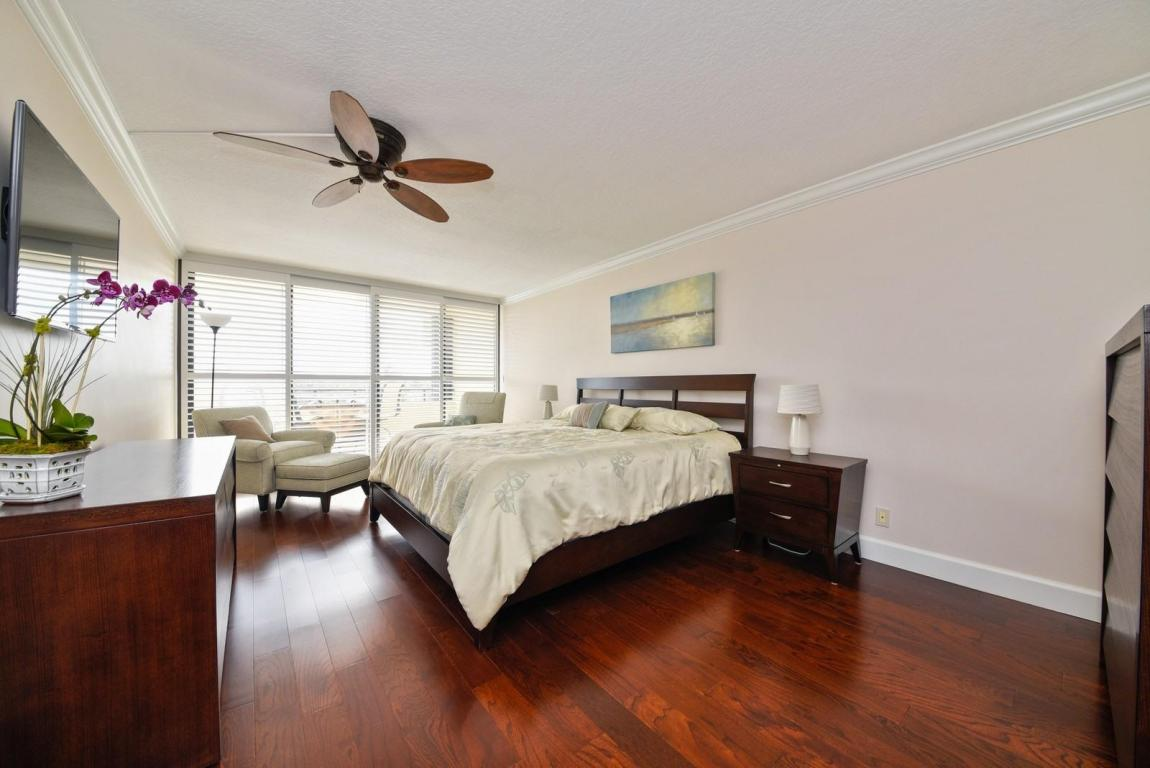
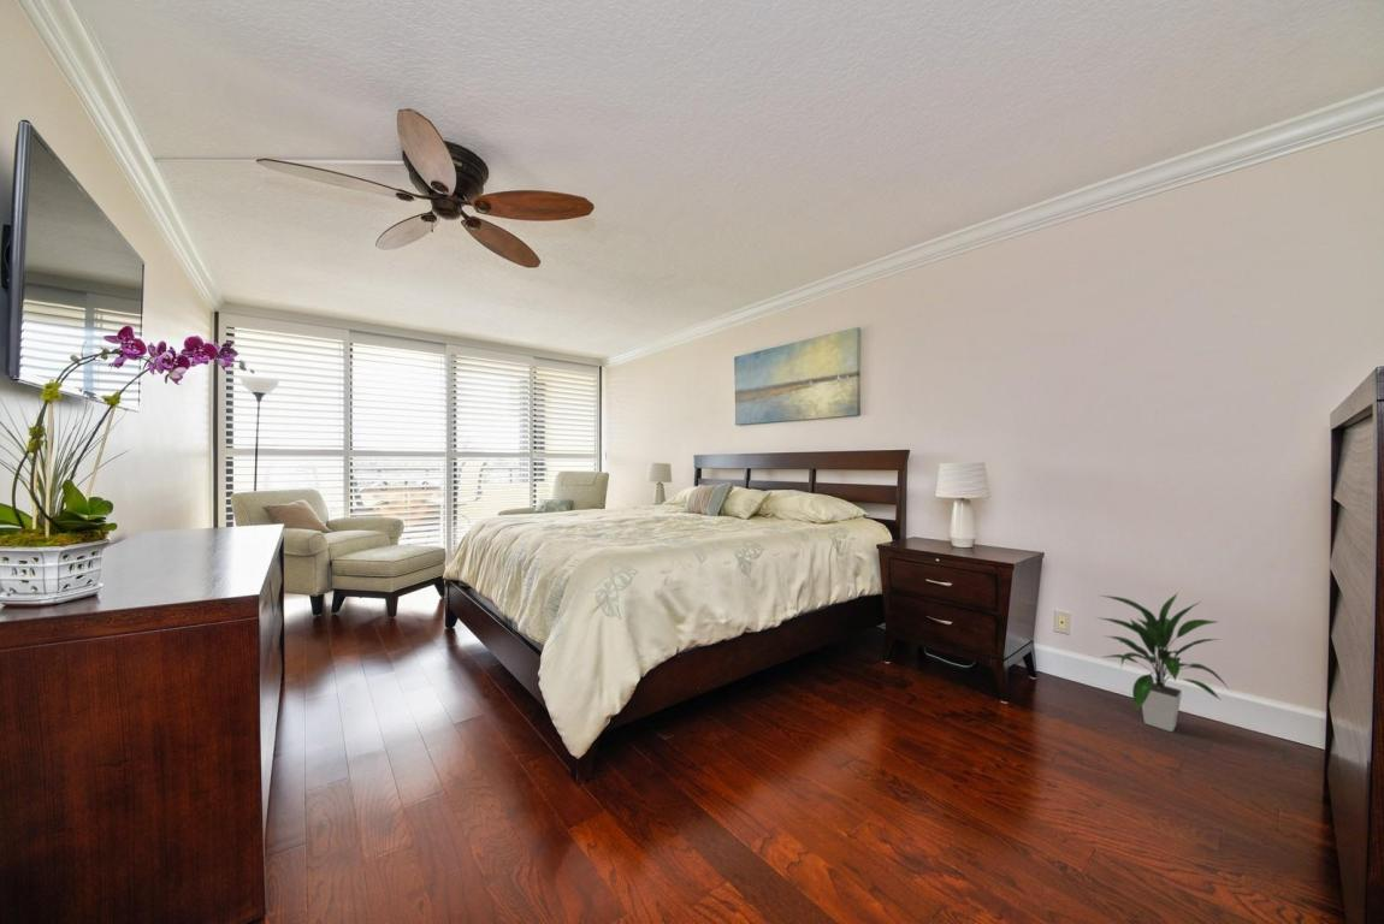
+ indoor plant [1095,591,1231,733]
